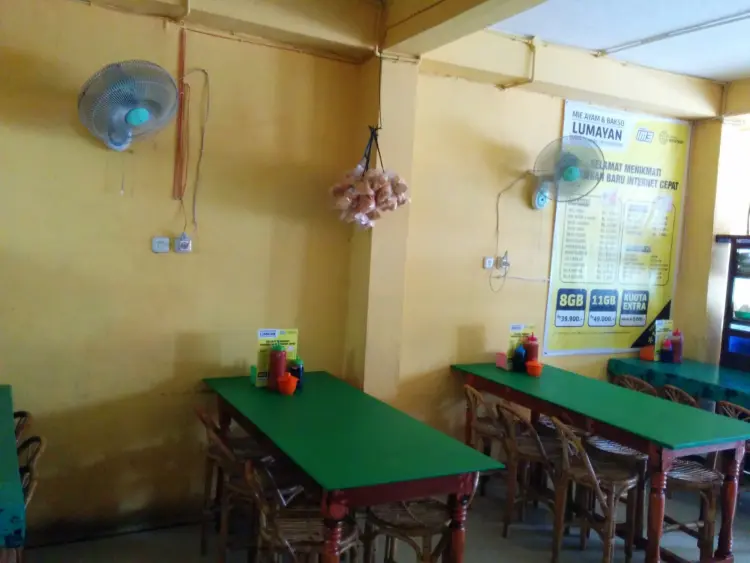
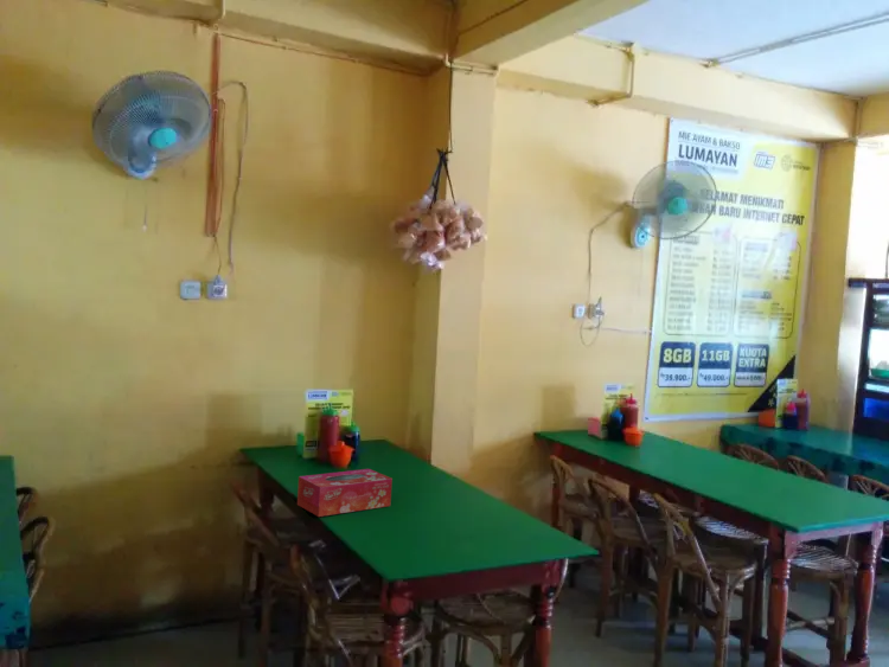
+ tissue box [296,468,394,518]
